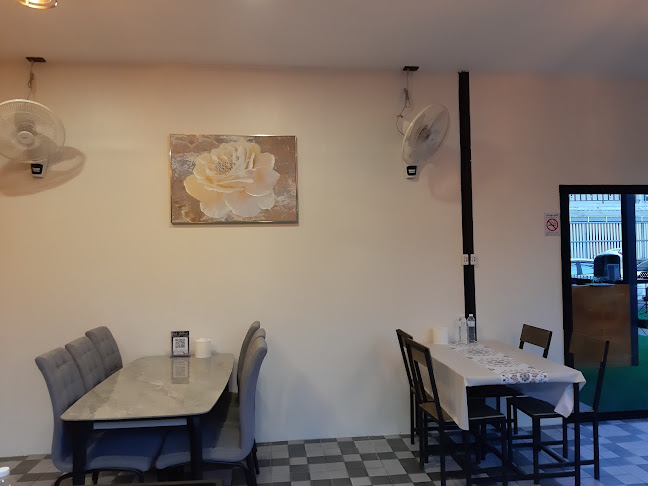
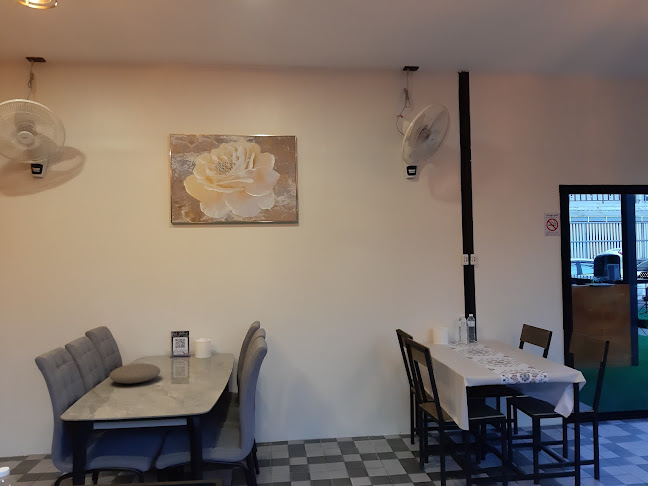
+ plate [109,363,161,384]
